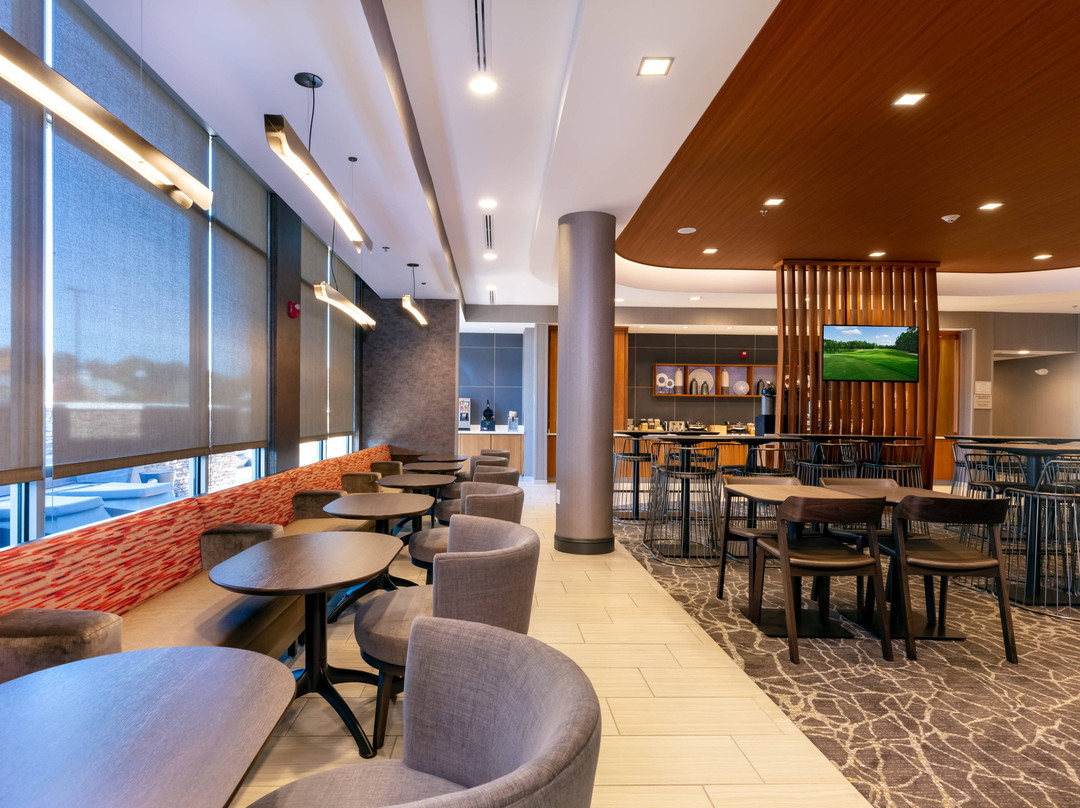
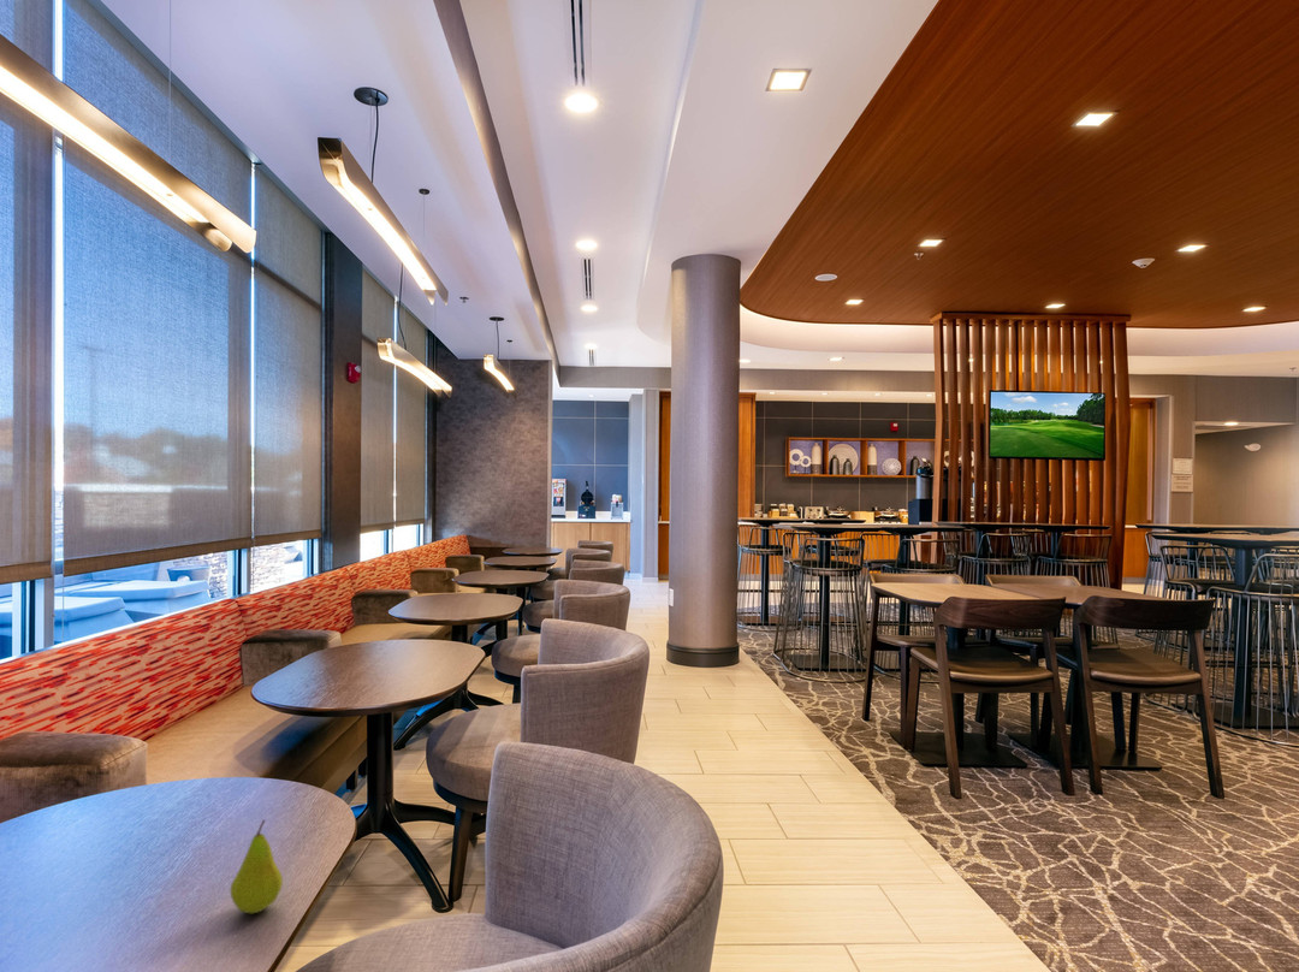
+ fruit [229,818,284,914]
